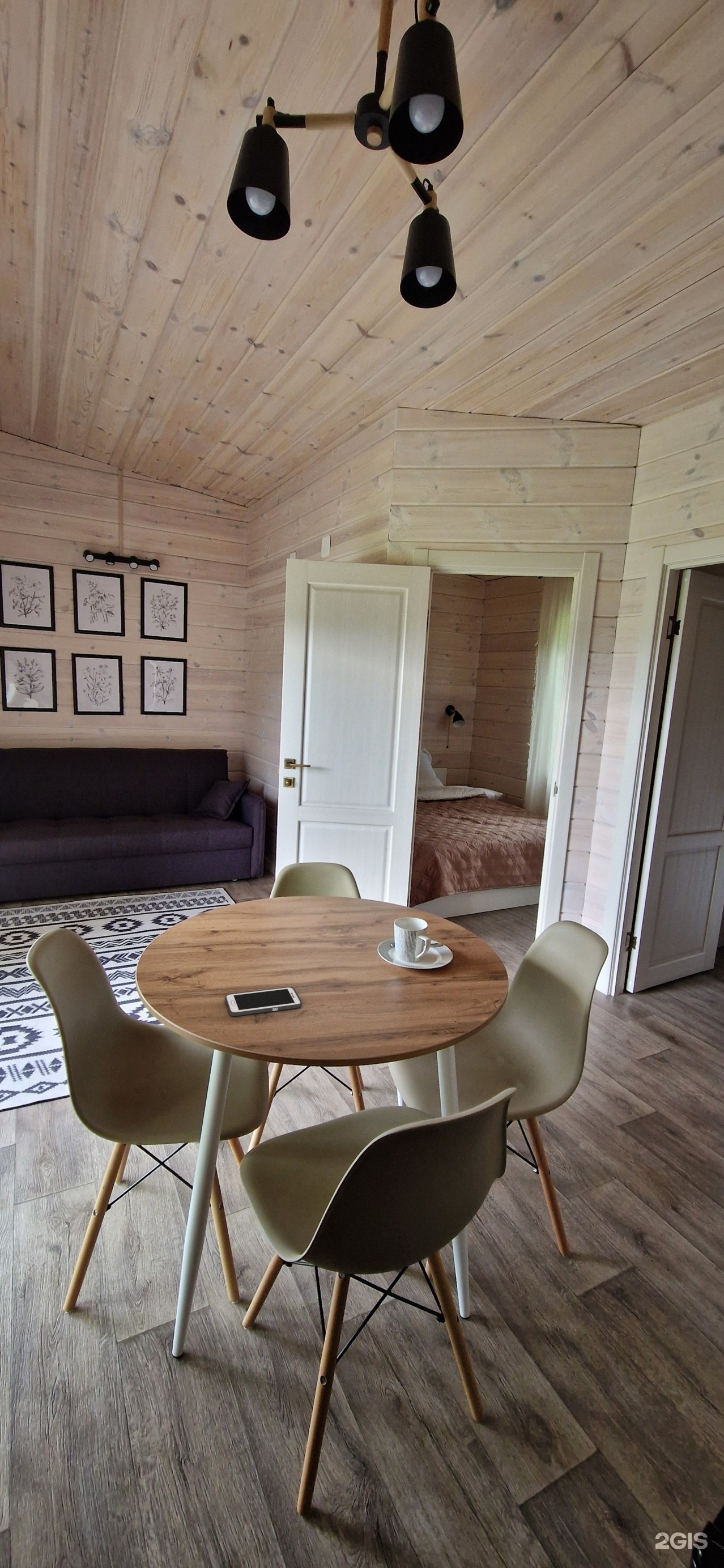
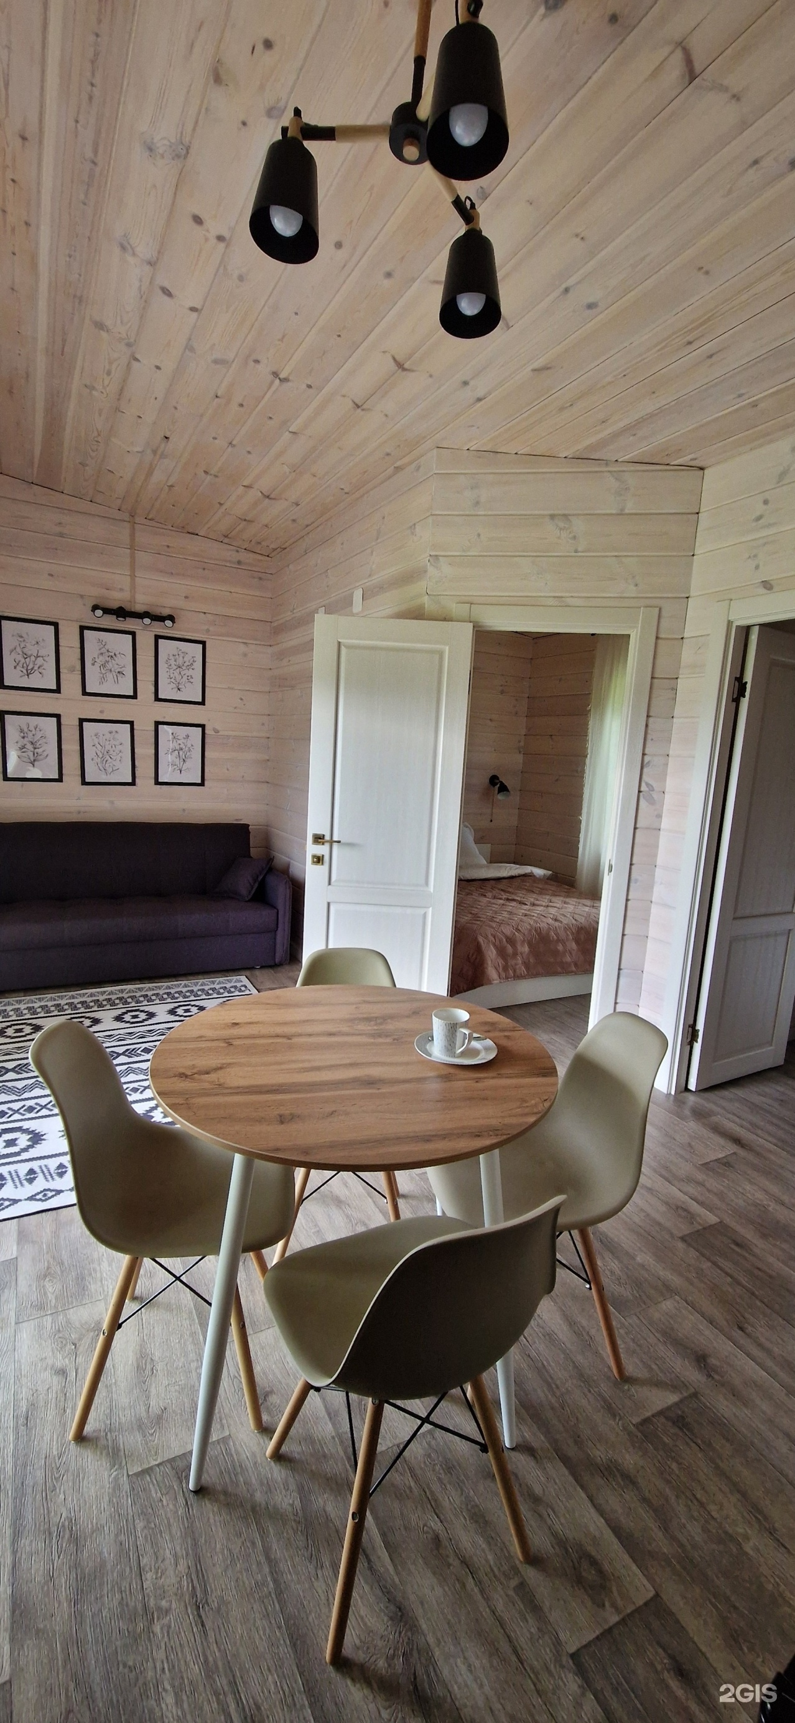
- cell phone [224,986,303,1017]
